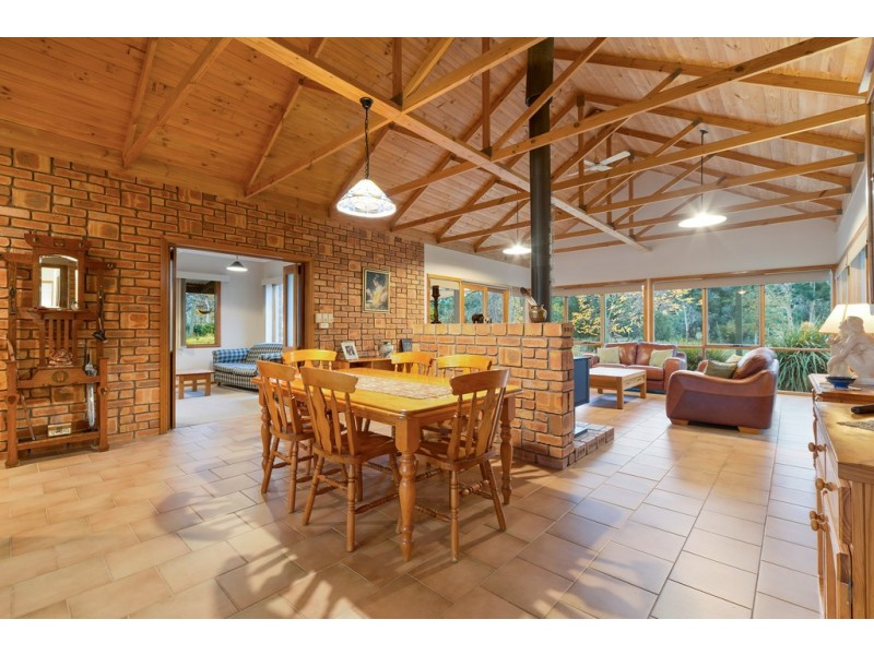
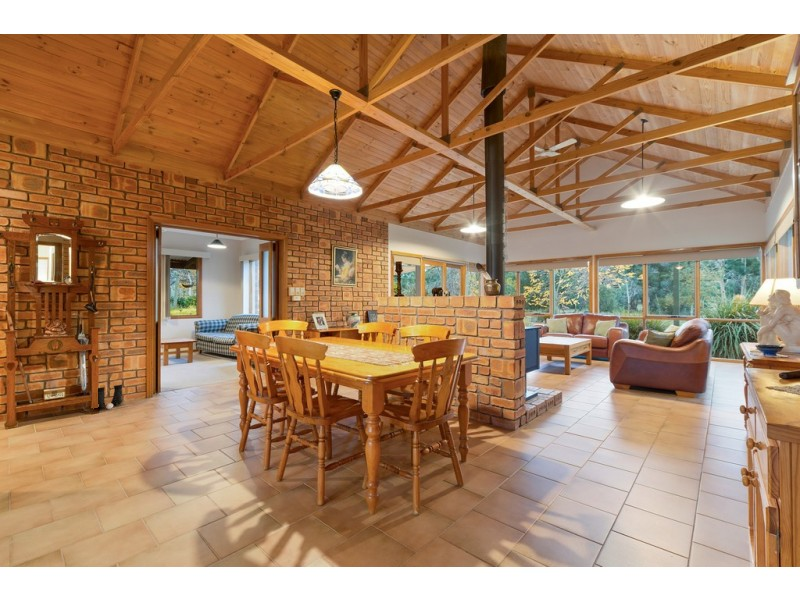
+ boots [97,384,123,410]
